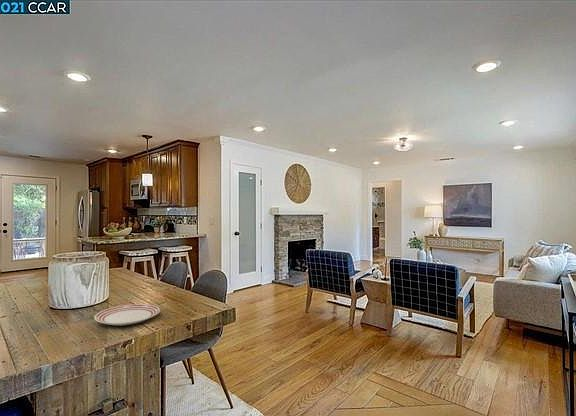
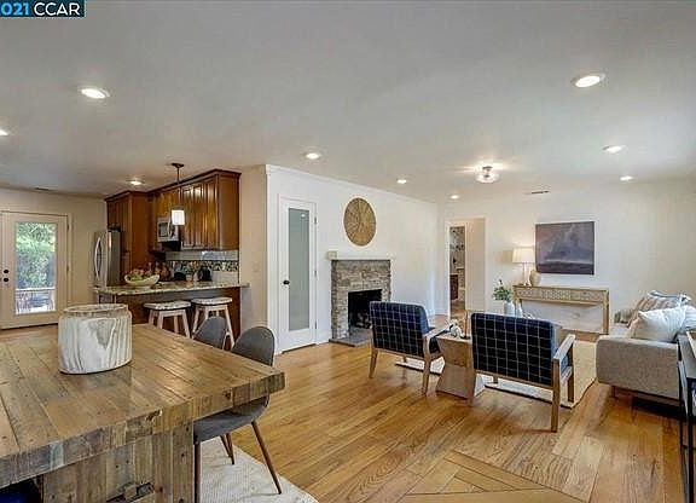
- dinner plate [93,303,161,327]
